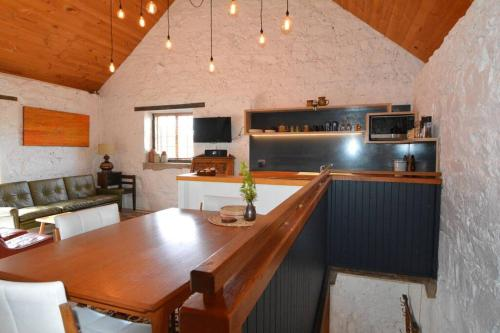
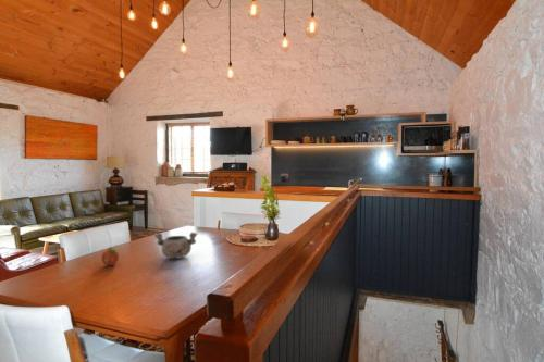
+ fruit [100,246,120,266]
+ decorative bowl [153,232,198,260]
